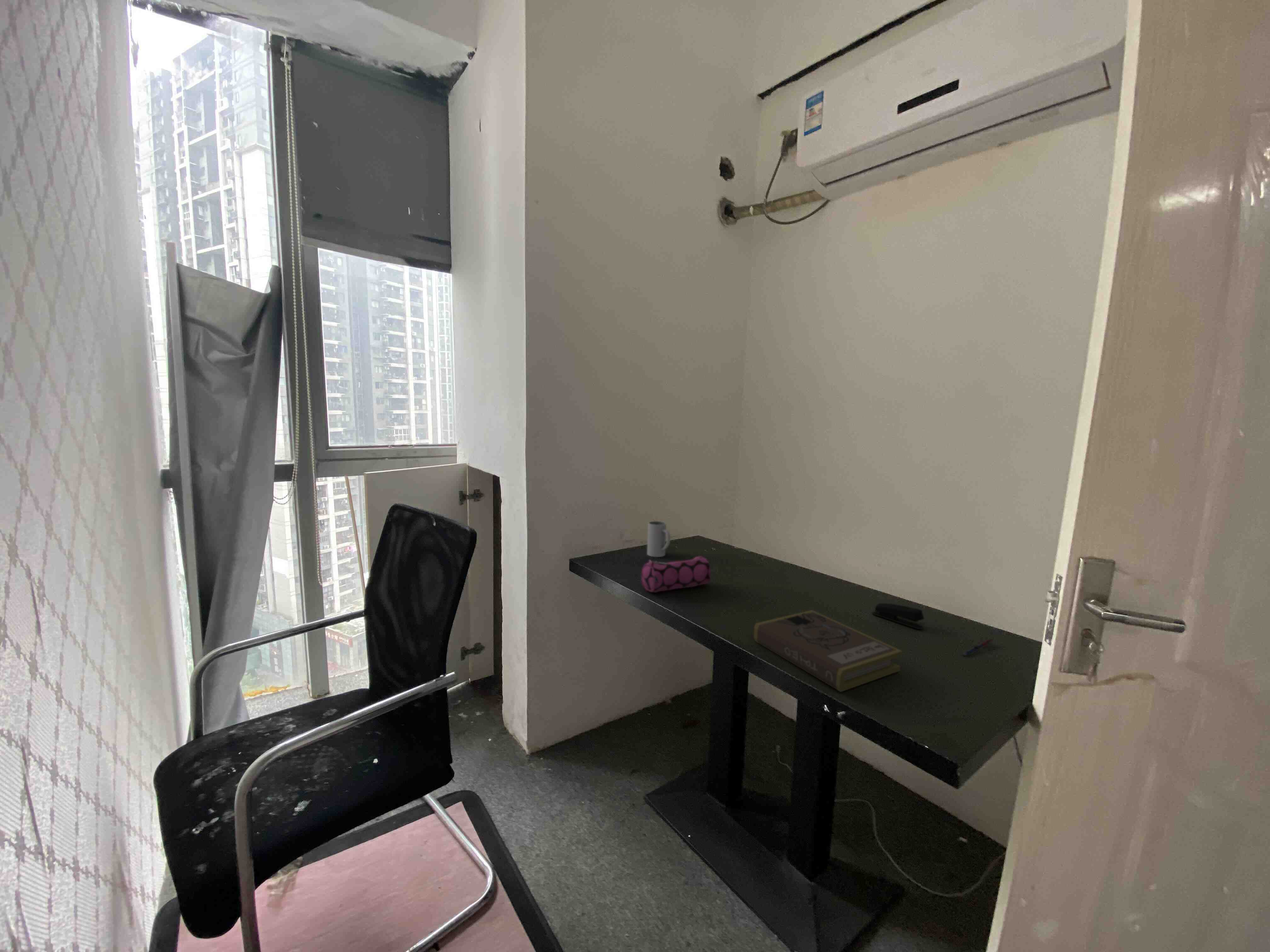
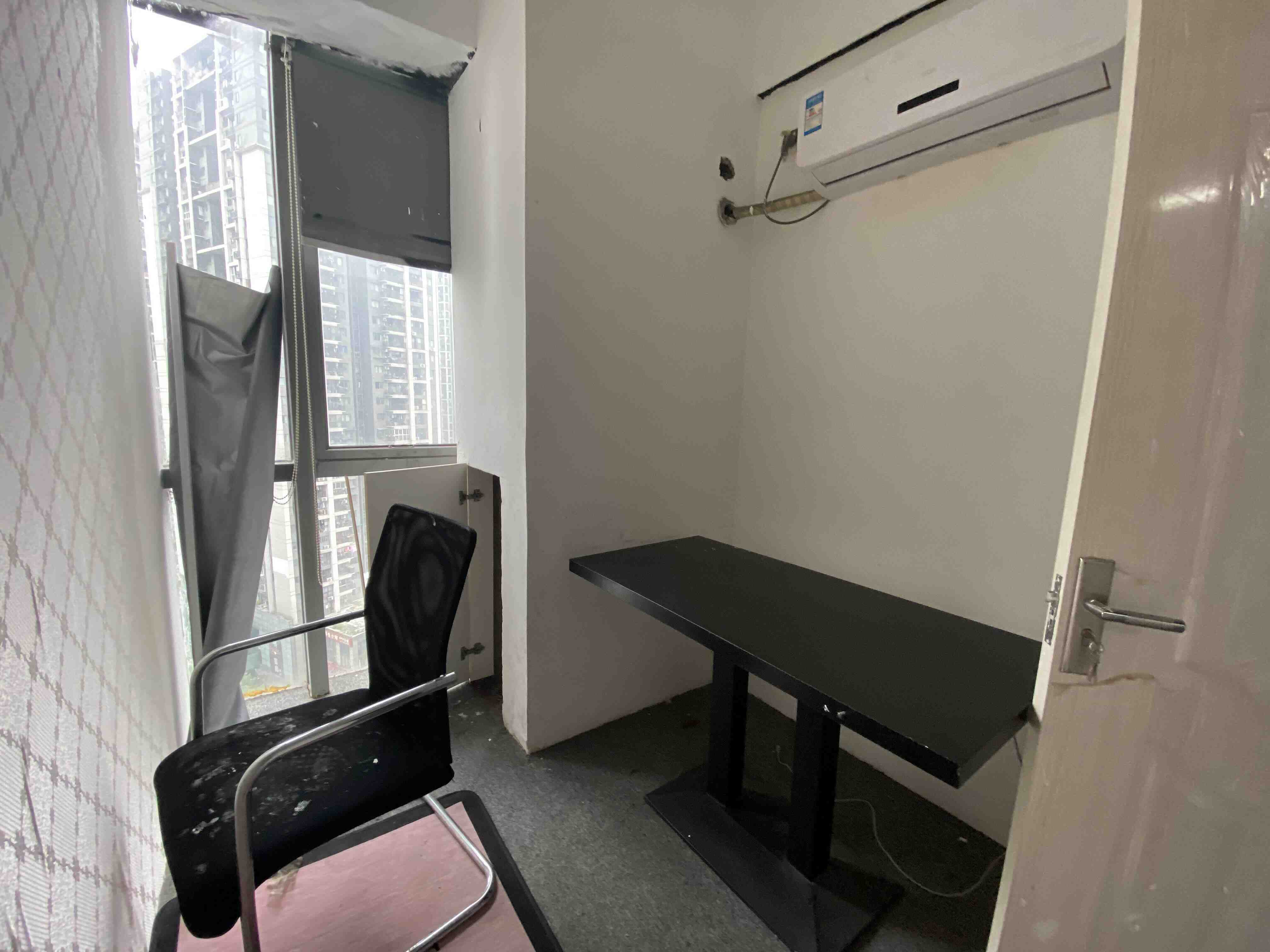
- pen [960,638,994,657]
- book [753,610,903,692]
- stapler [872,603,924,629]
- mug [647,521,671,558]
- pencil case [641,556,711,593]
